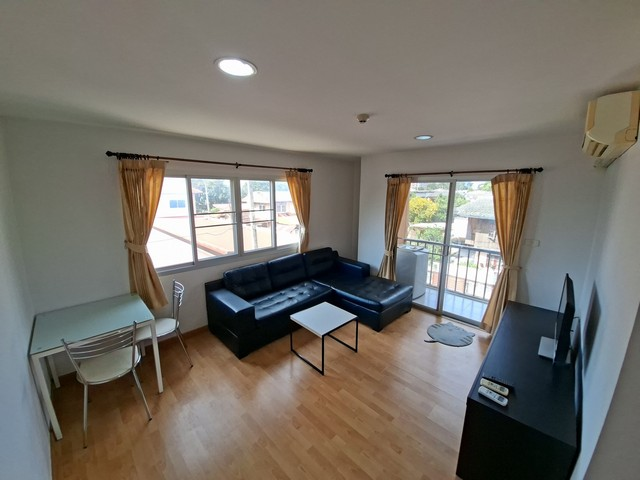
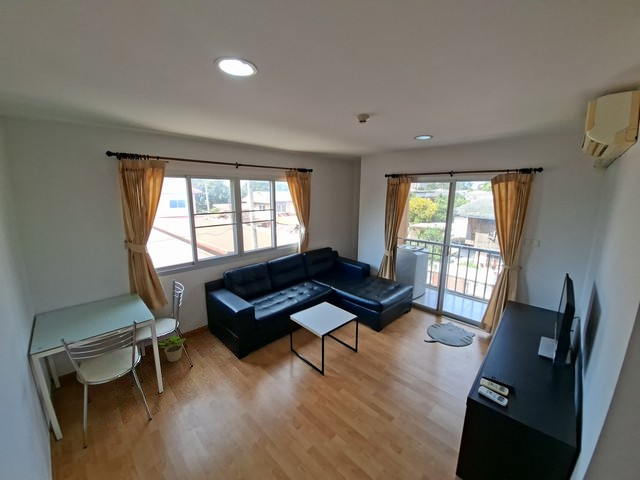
+ potted plant [157,335,187,363]
